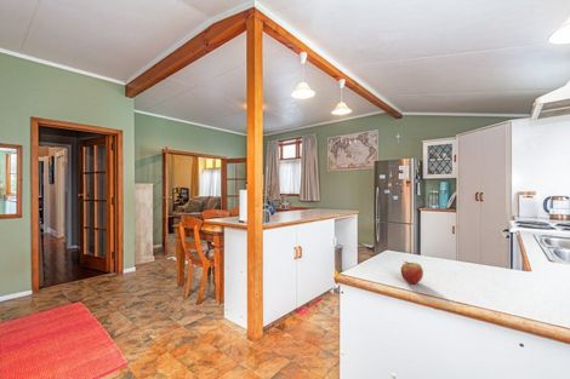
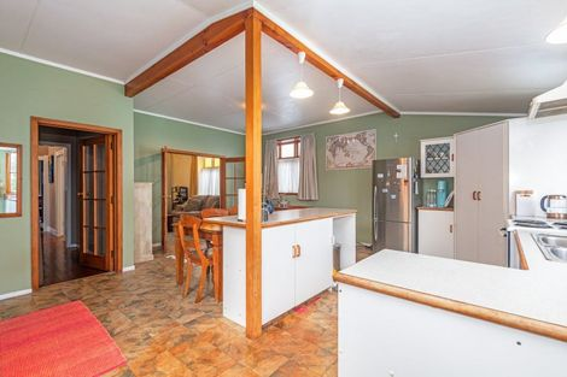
- fruit [400,260,424,285]
